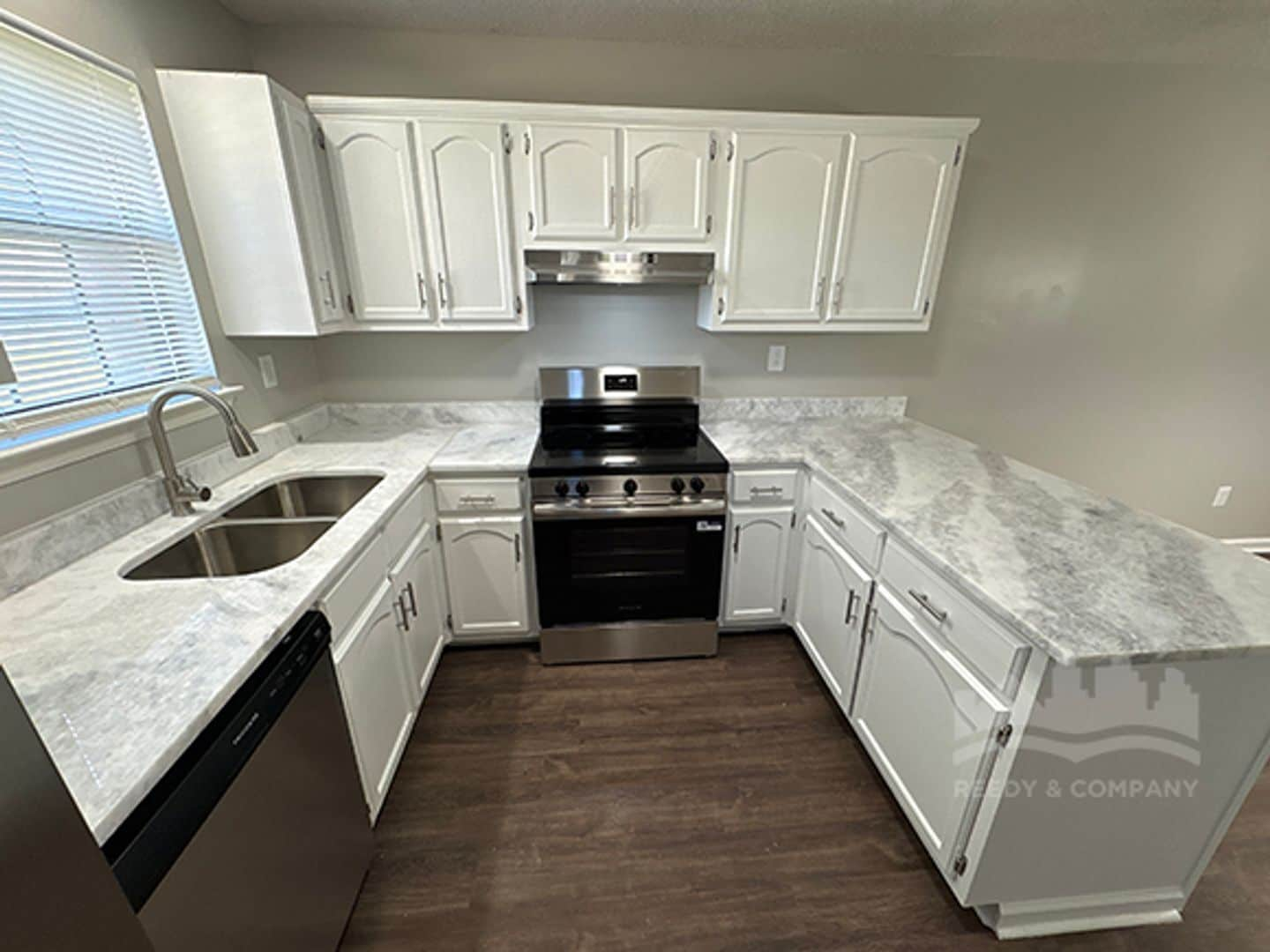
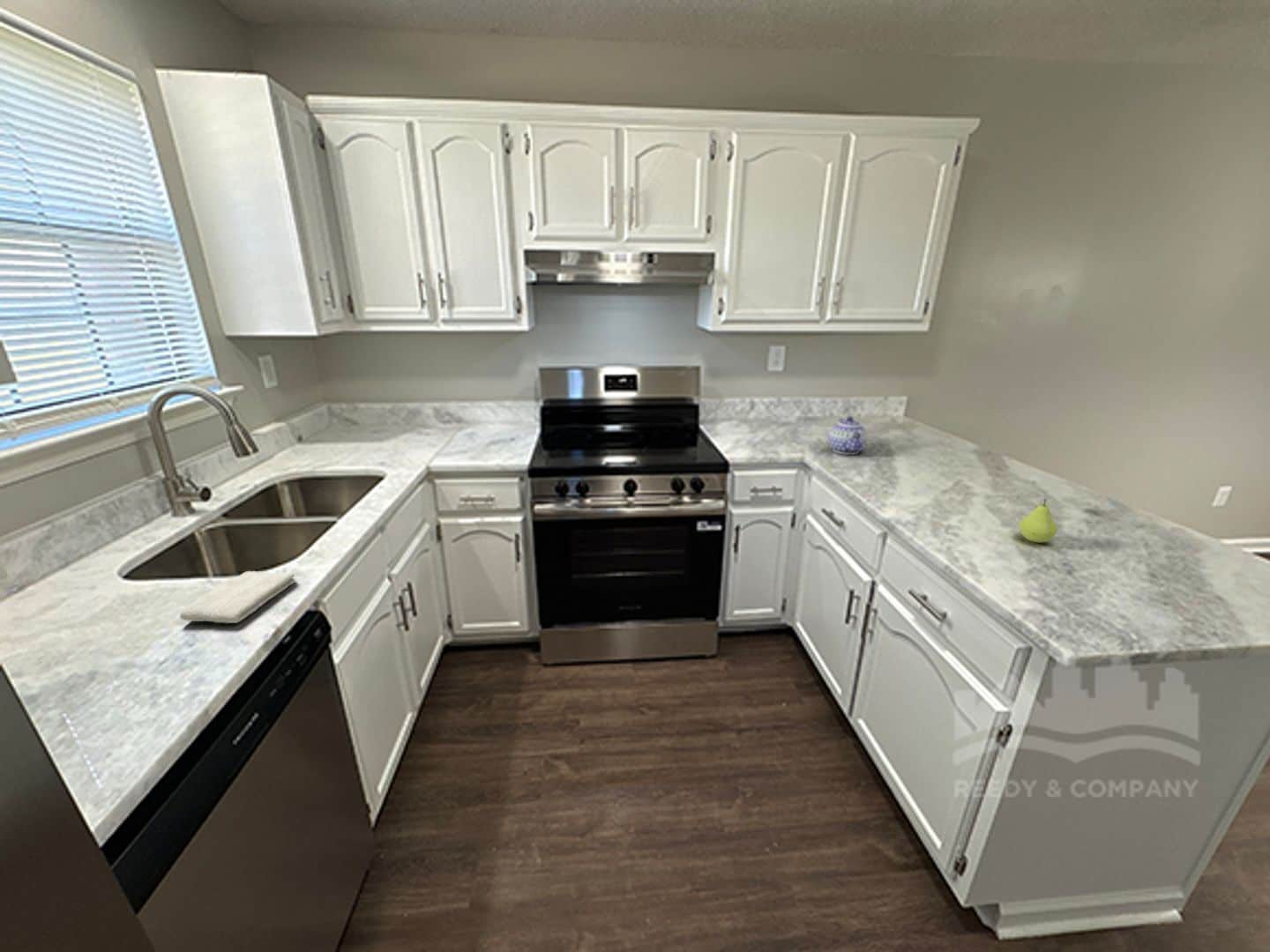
+ fruit [1019,498,1058,543]
+ washcloth [179,570,296,624]
+ teapot [827,415,869,456]
